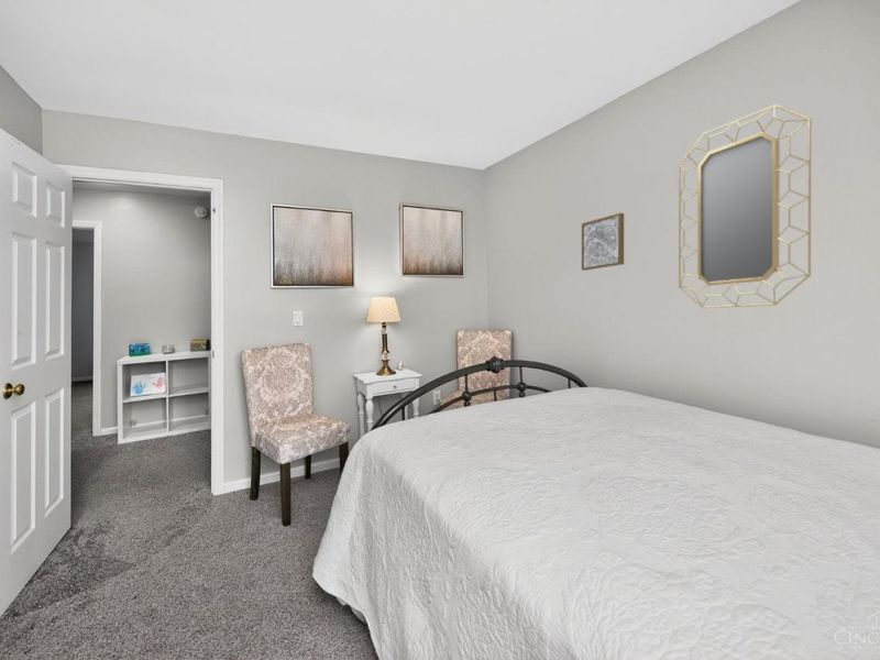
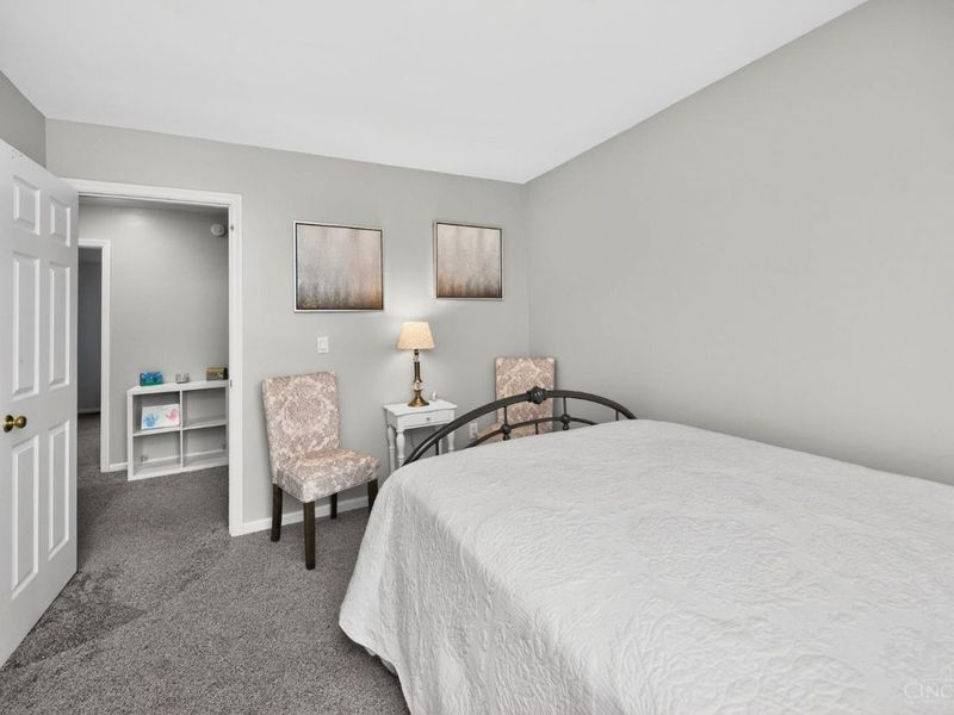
- home mirror [678,103,812,309]
- wall art [581,211,625,272]
